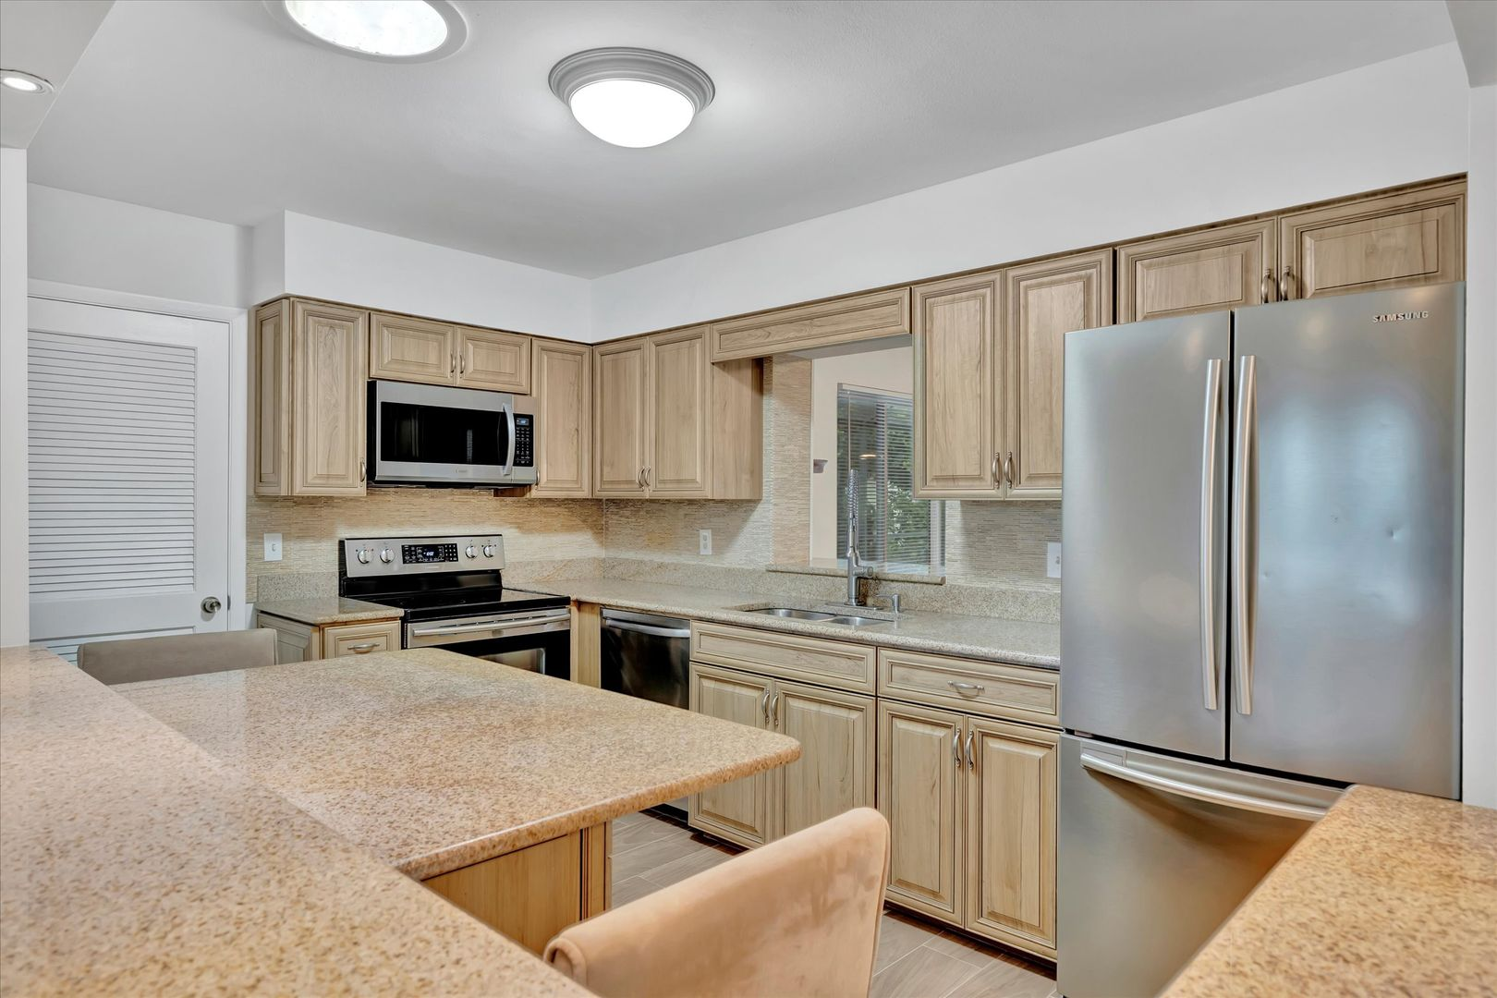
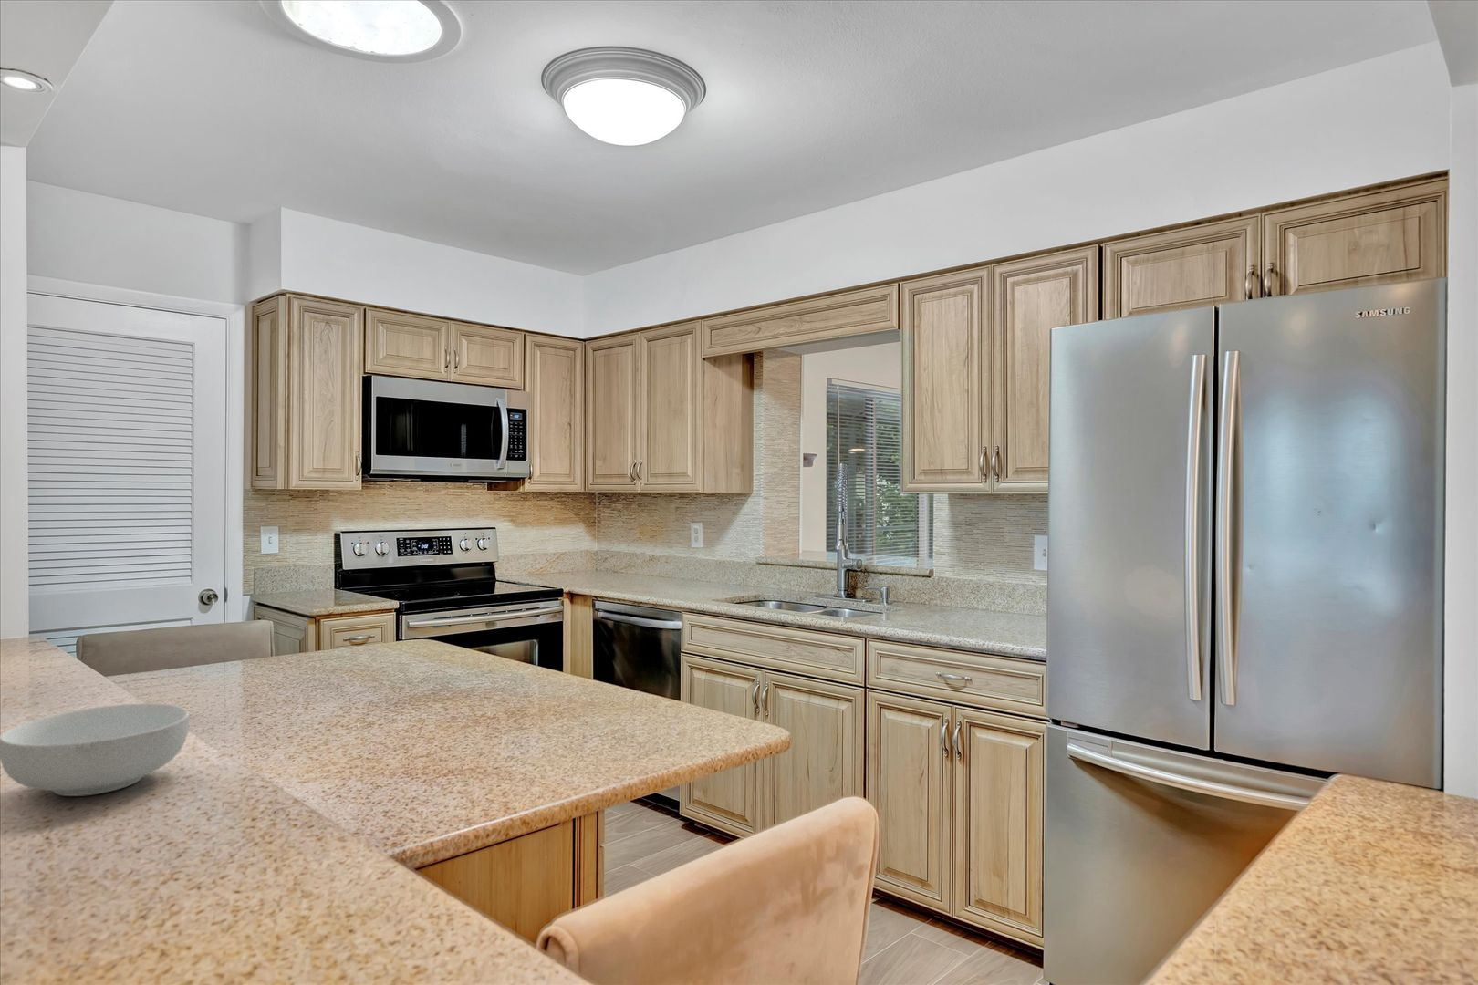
+ cereal bowl [0,702,190,797]
